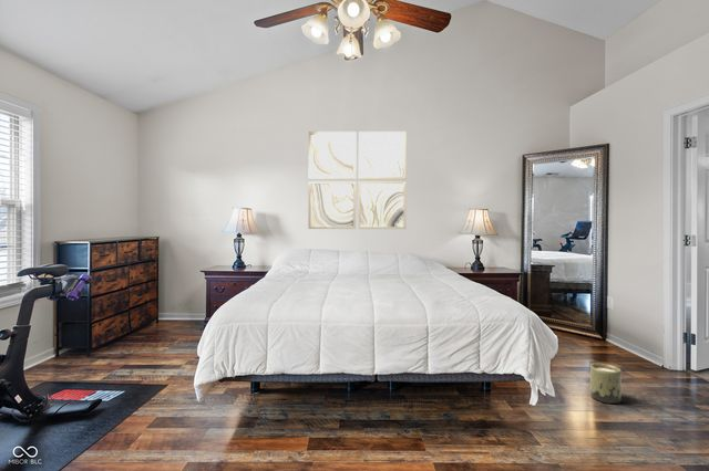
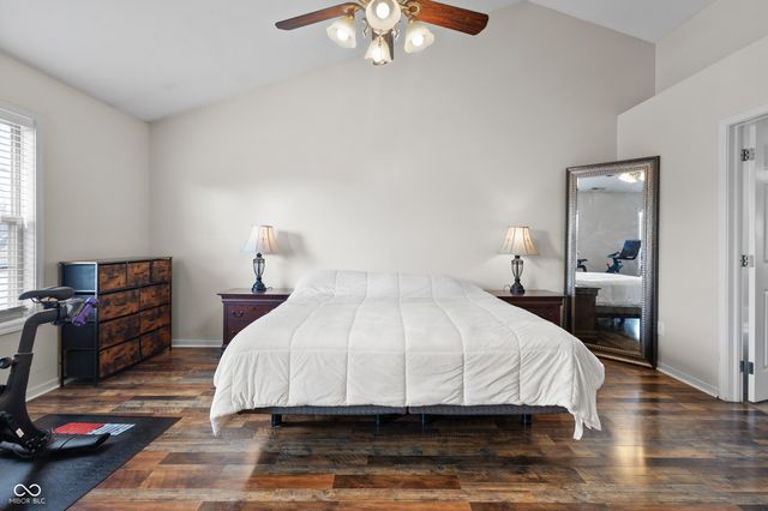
- wall art [307,130,408,230]
- planter [589,363,623,405]
